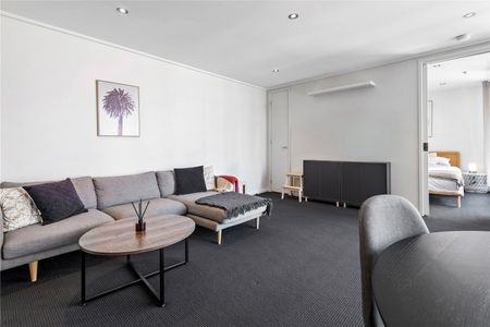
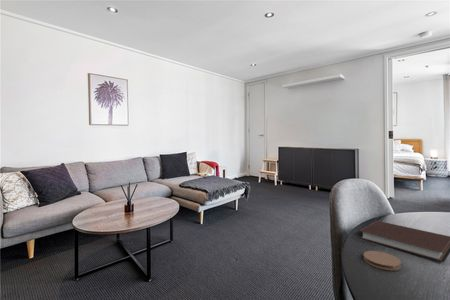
+ coaster [362,250,402,271]
+ notebook [357,220,450,263]
